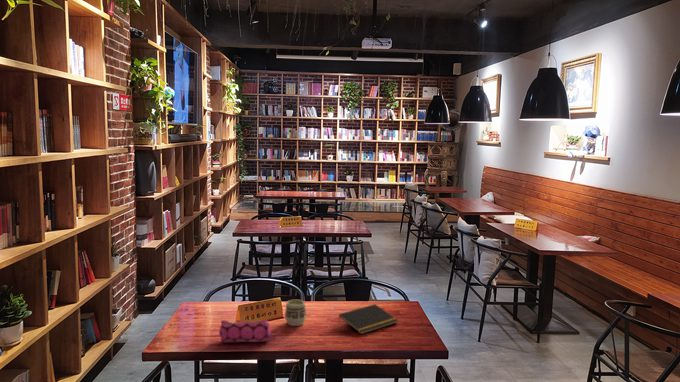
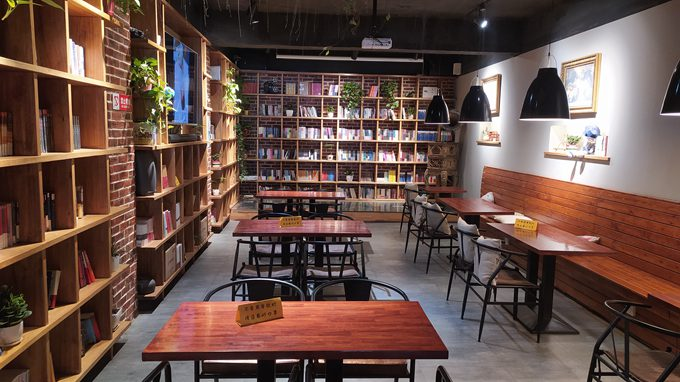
- notepad [337,303,399,335]
- pencil case [218,318,272,344]
- cup [284,299,307,327]
